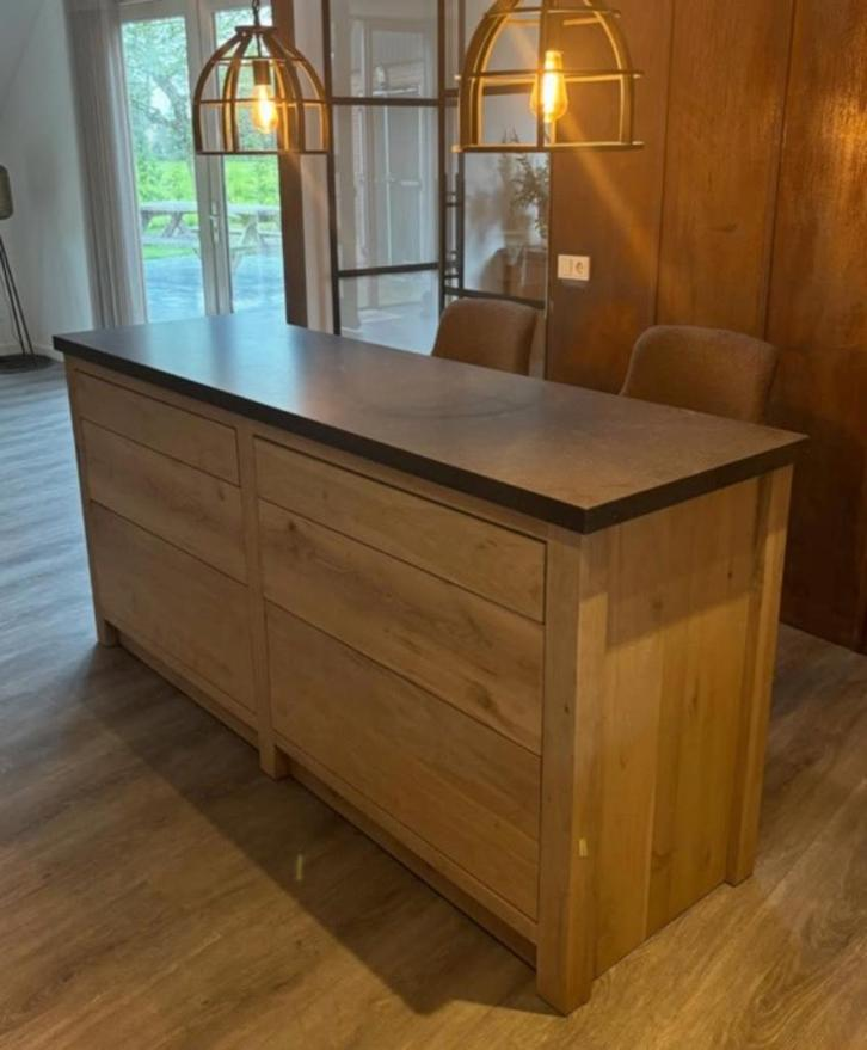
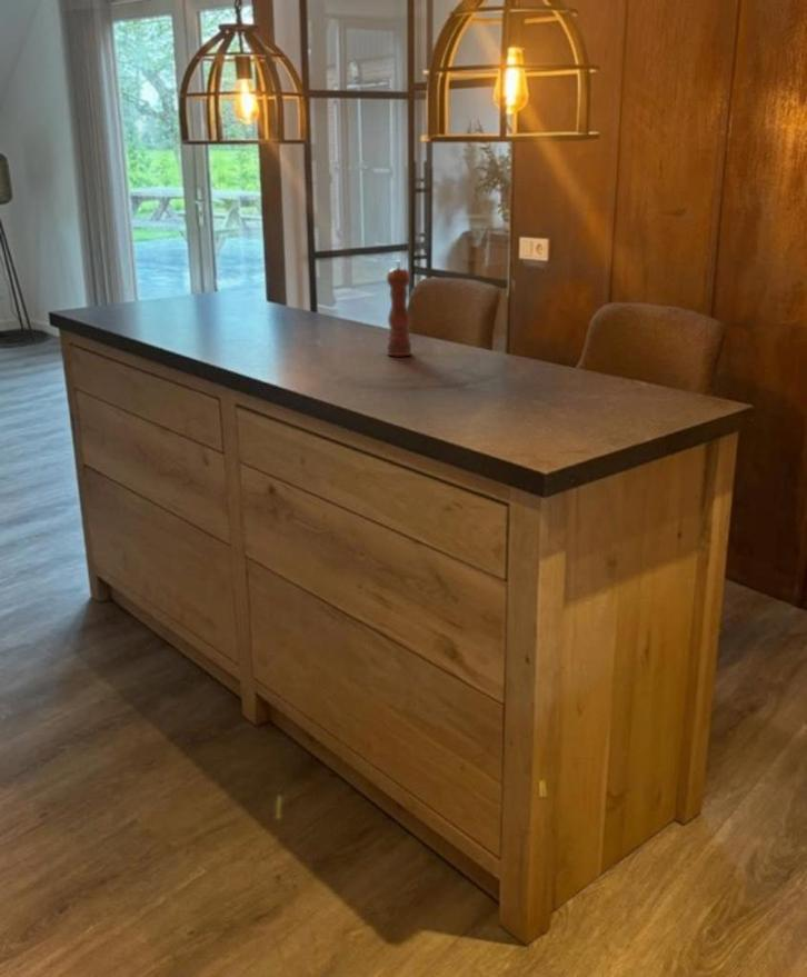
+ pepper mill [386,260,412,358]
